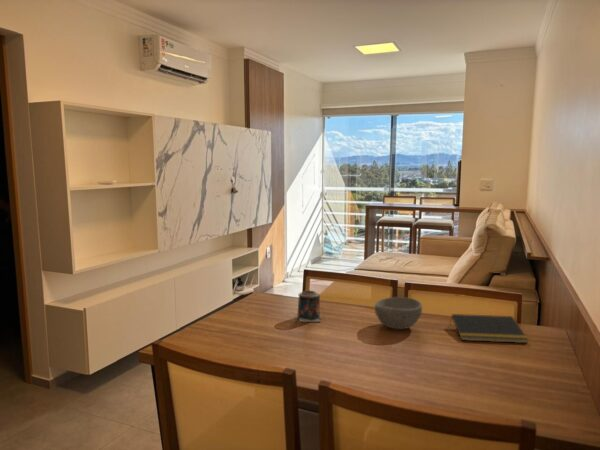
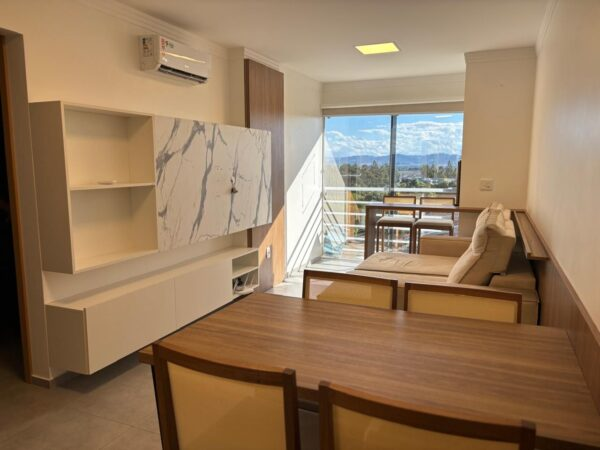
- candle [296,290,322,323]
- bowl [374,296,423,330]
- notepad [449,313,529,344]
